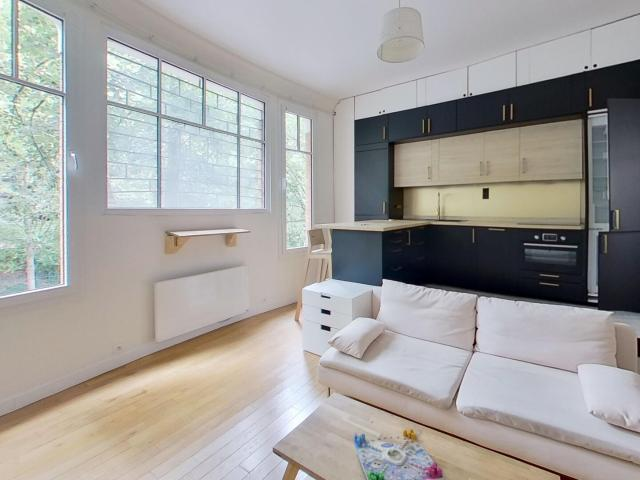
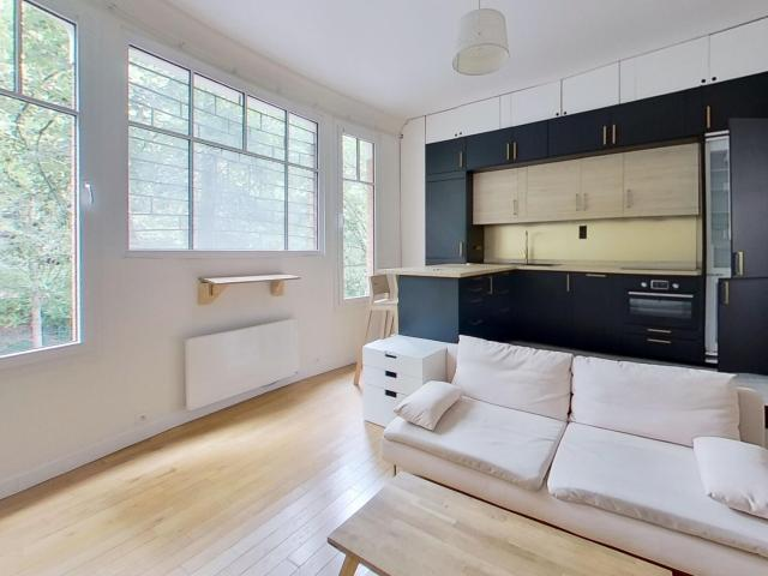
- board game [352,428,445,480]
